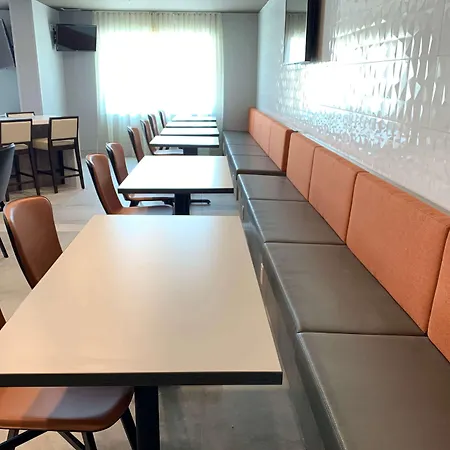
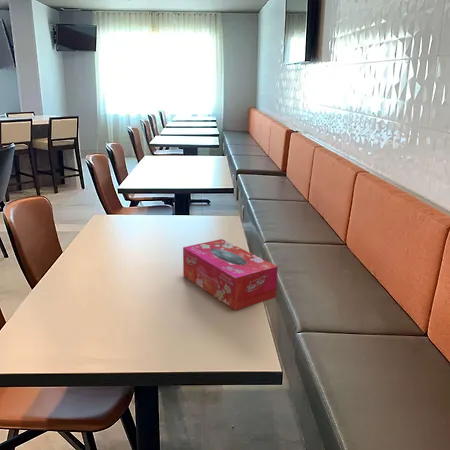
+ tissue box [182,238,279,311]
